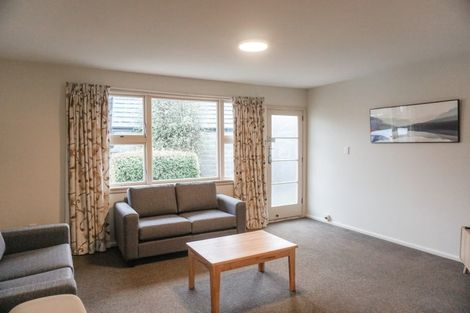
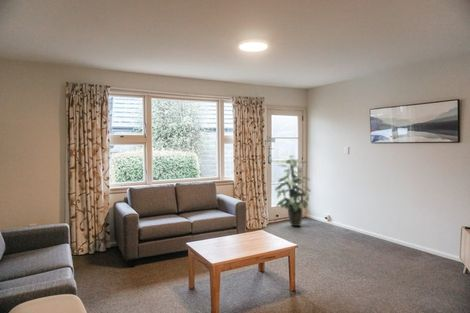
+ indoor plant [274,154,312,227]
